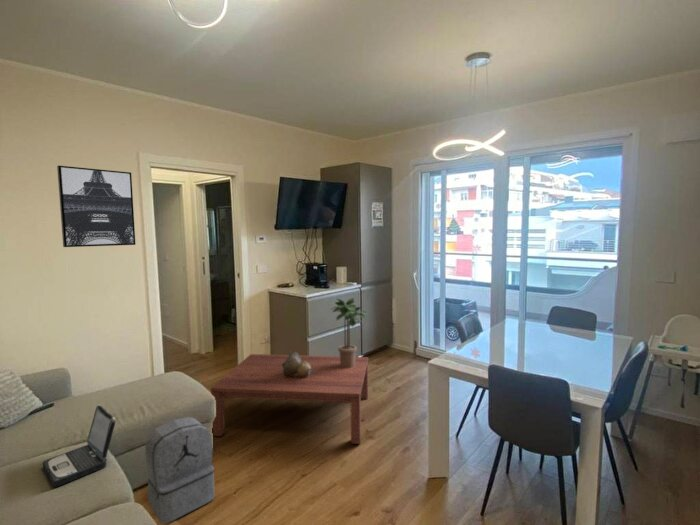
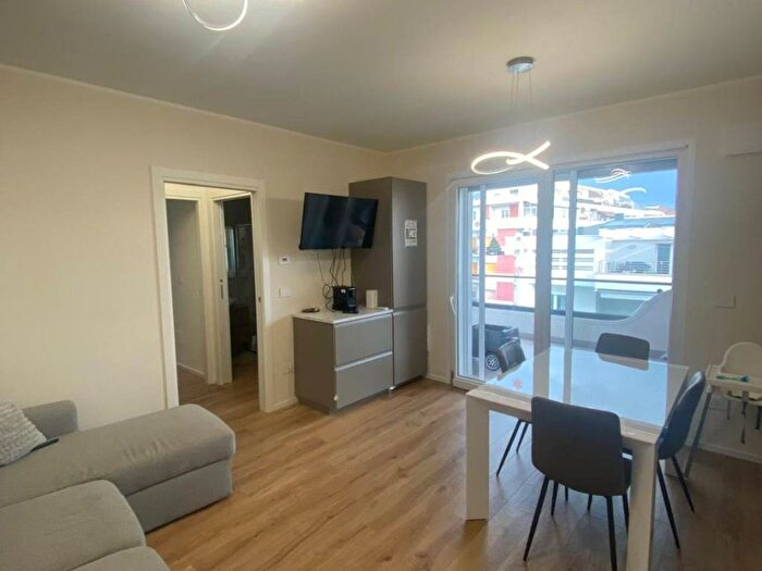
- coffee table [210,353,369,445]
- potted plant [331,297,368,368]
- wall art [56,165,136,248]
- decorative bowl [282,350,312,377]
- backpack [144,416,215,525]
- laptop [42,404,117,488]
